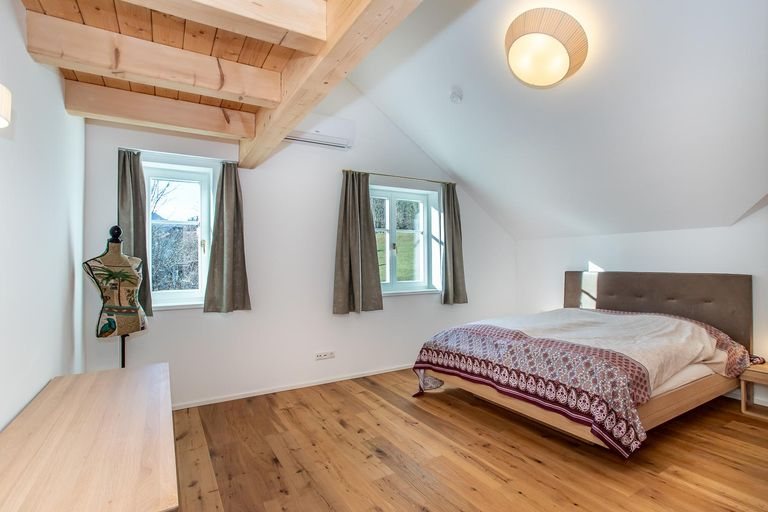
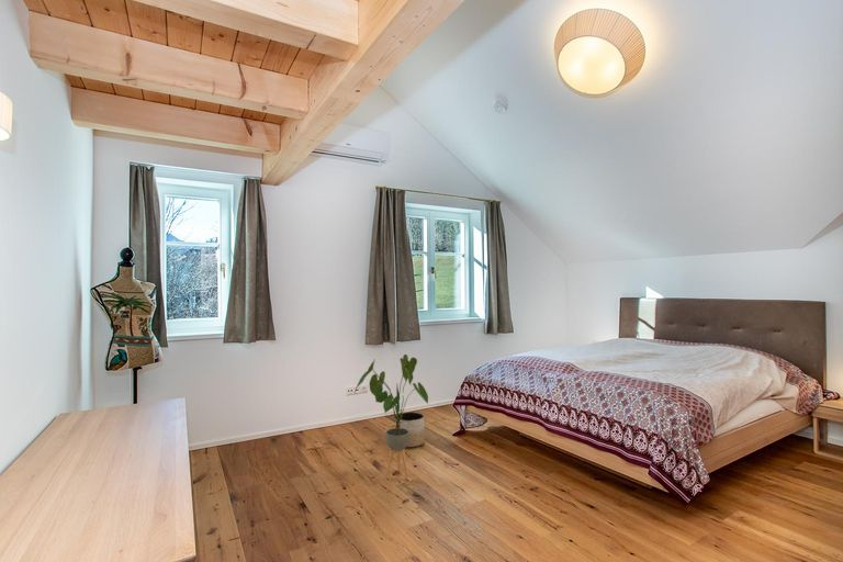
+ house plant [353,353,429,481]
+ planter [394,411,426,449]
